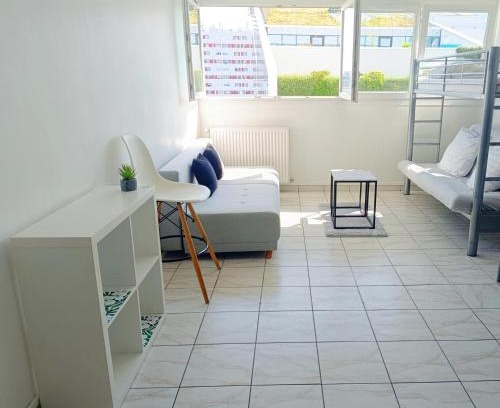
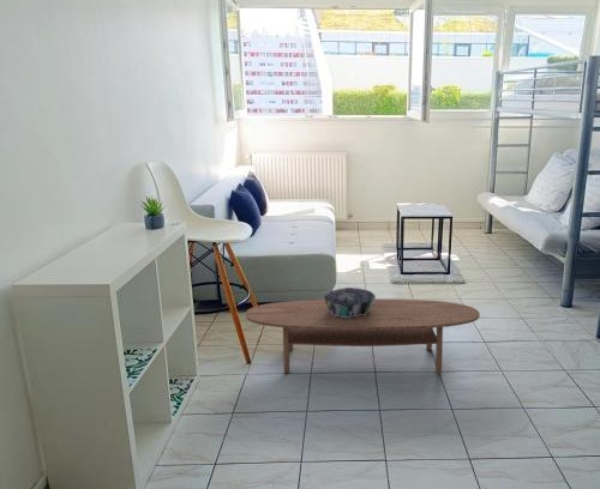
+ decorative bowl [323,286,377,318]
+ coffee table [245,297,481,375]
